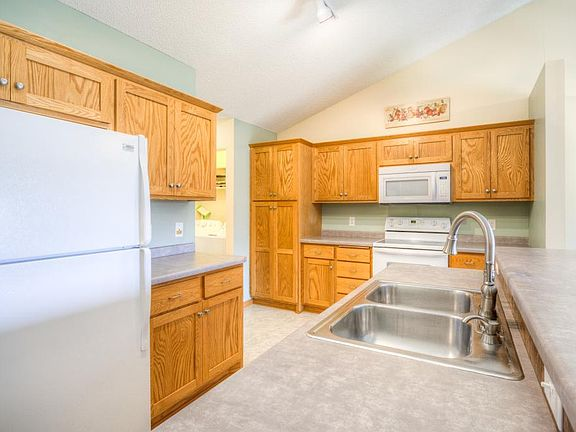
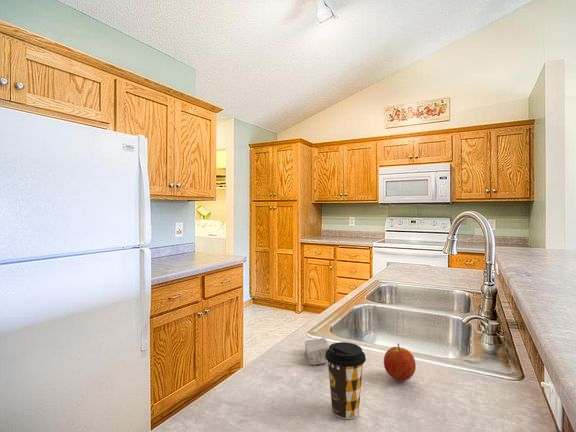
+ fruit [383,343,417,382]
+ coffee cup [325,341,367,420]
+ soap bar [304,337,330,366]
